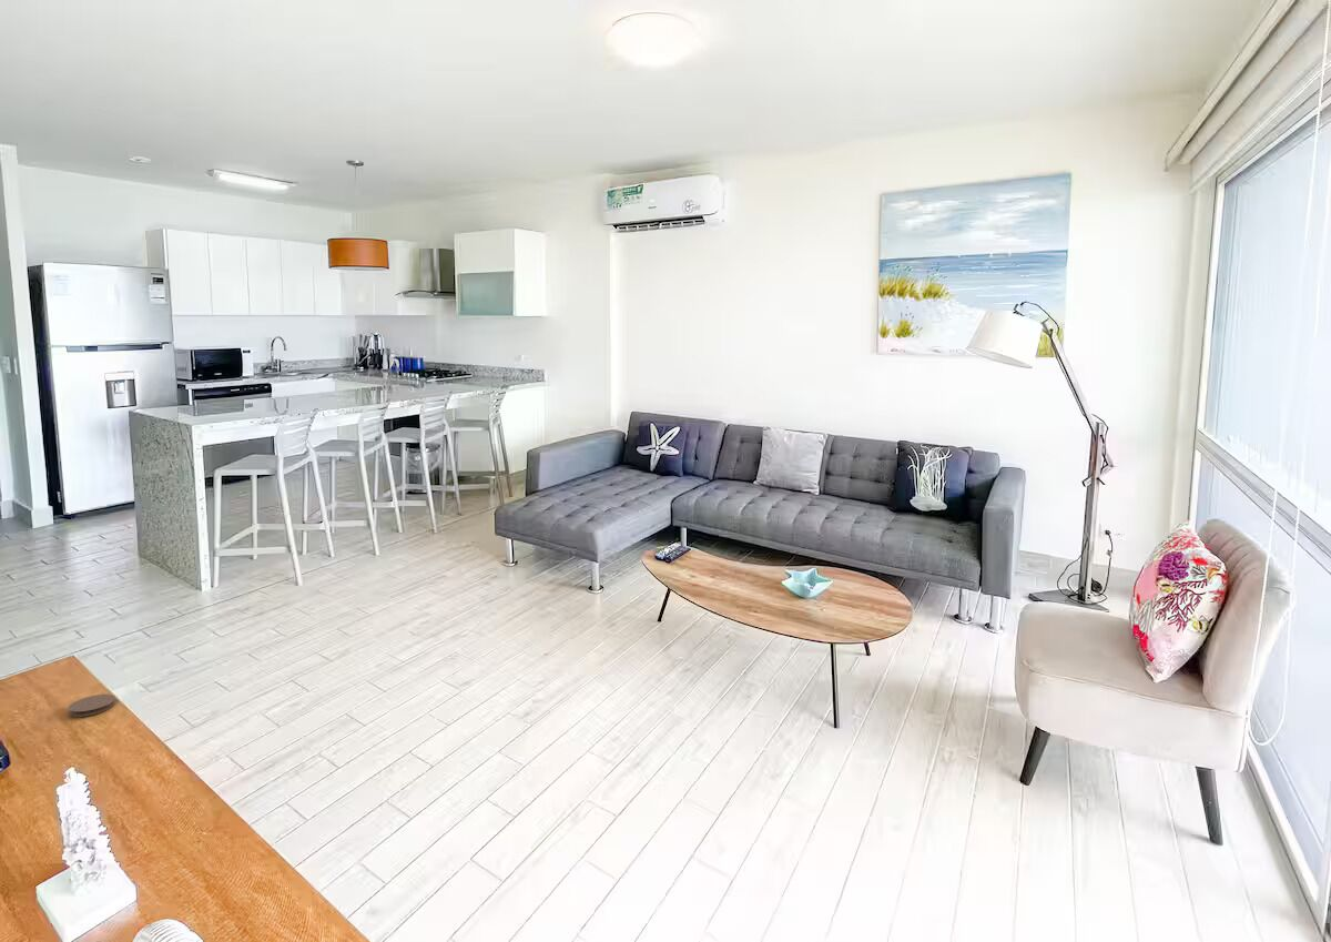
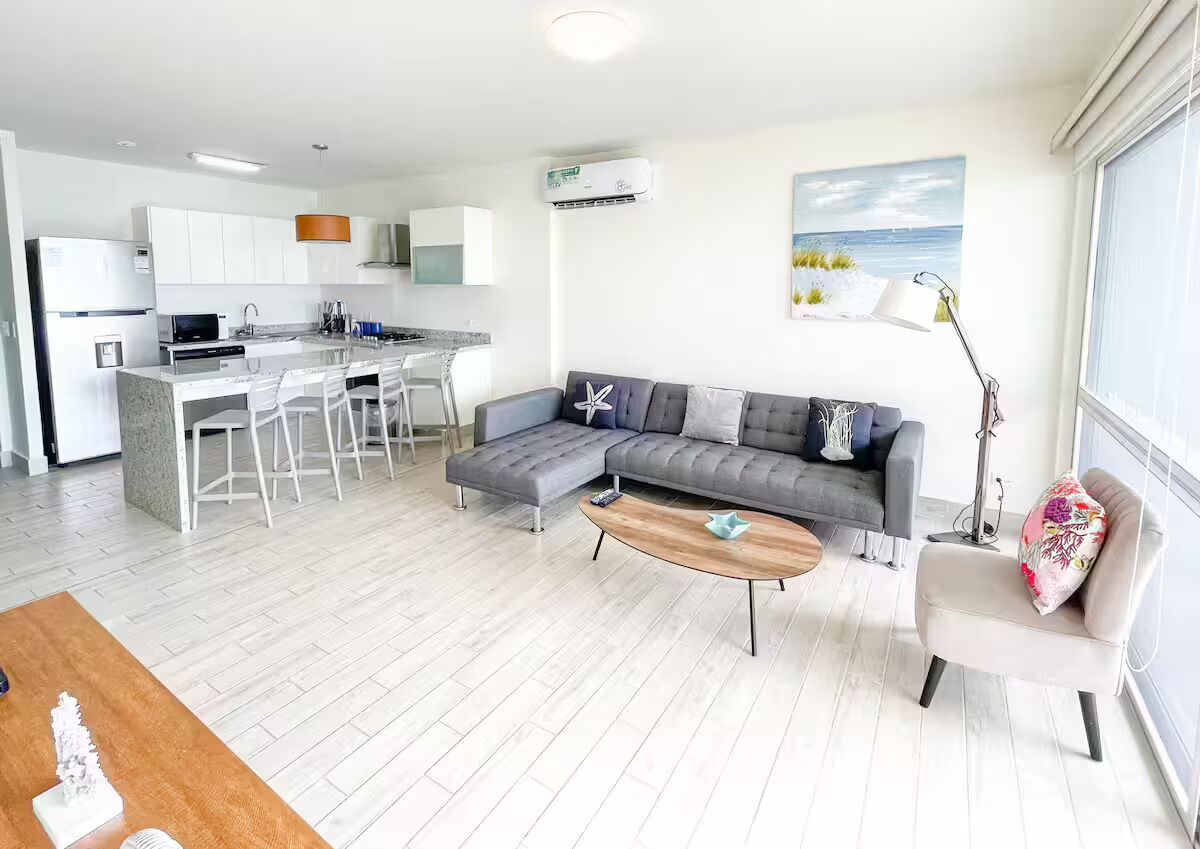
- coaster [68,693,116,718]
